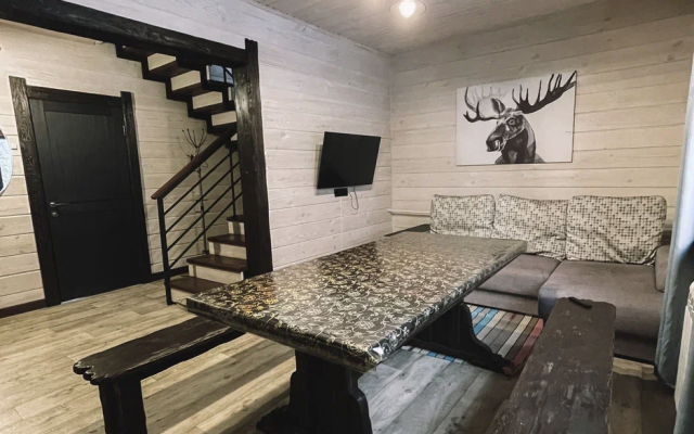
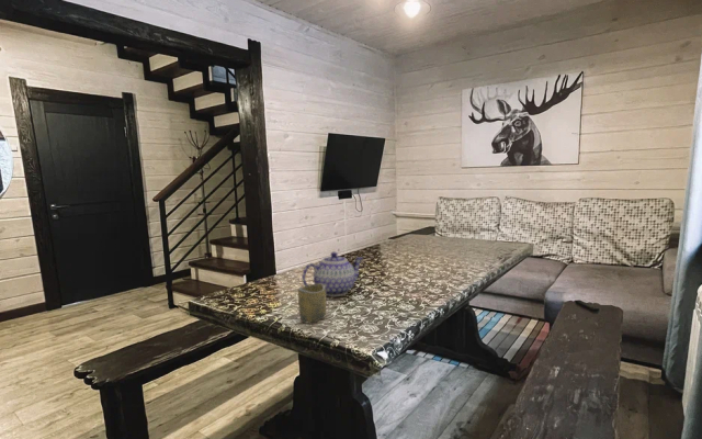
+ cup [297,283,327,324]
+ teapot [301,251,364,297]
